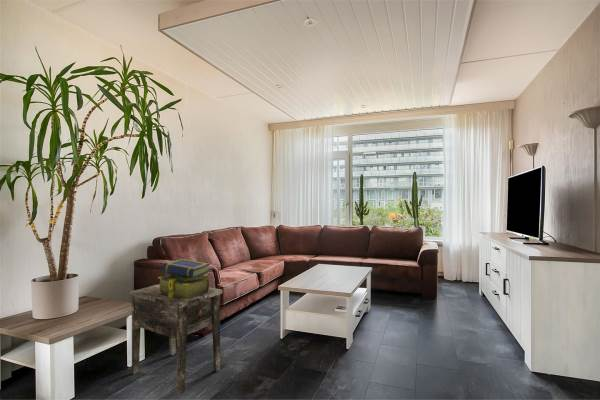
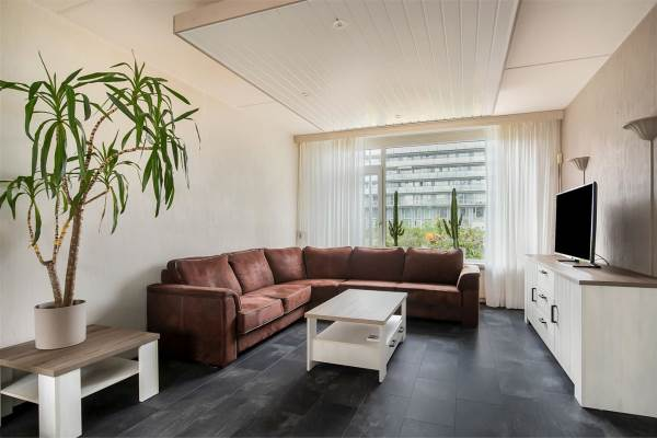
- side table [128,283,223,395]
- stack of books [157,258,211,301]
